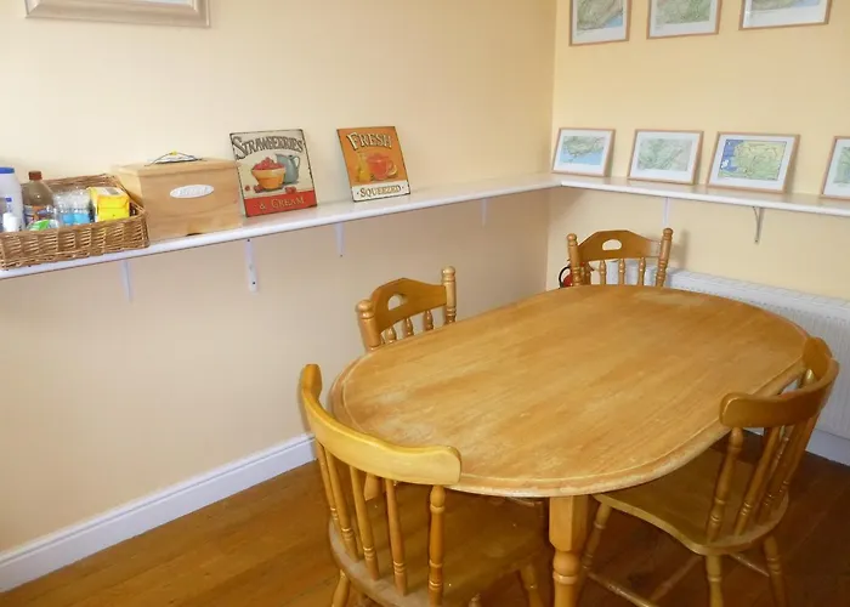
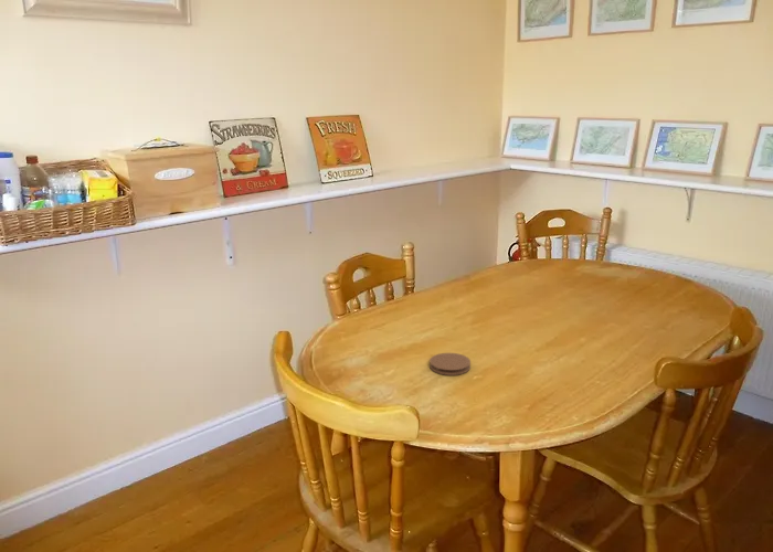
+ coaster [428,352,472,376]
